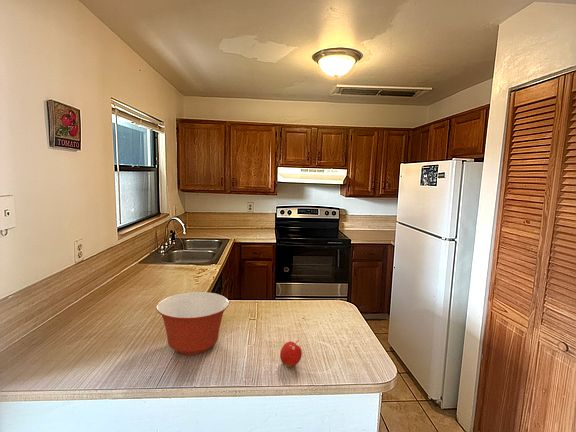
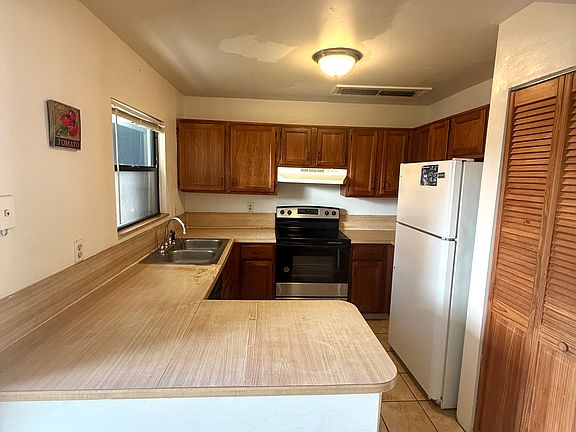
- fruit [279,340,303,368]
- mixing bowl [155,291,230,356]
